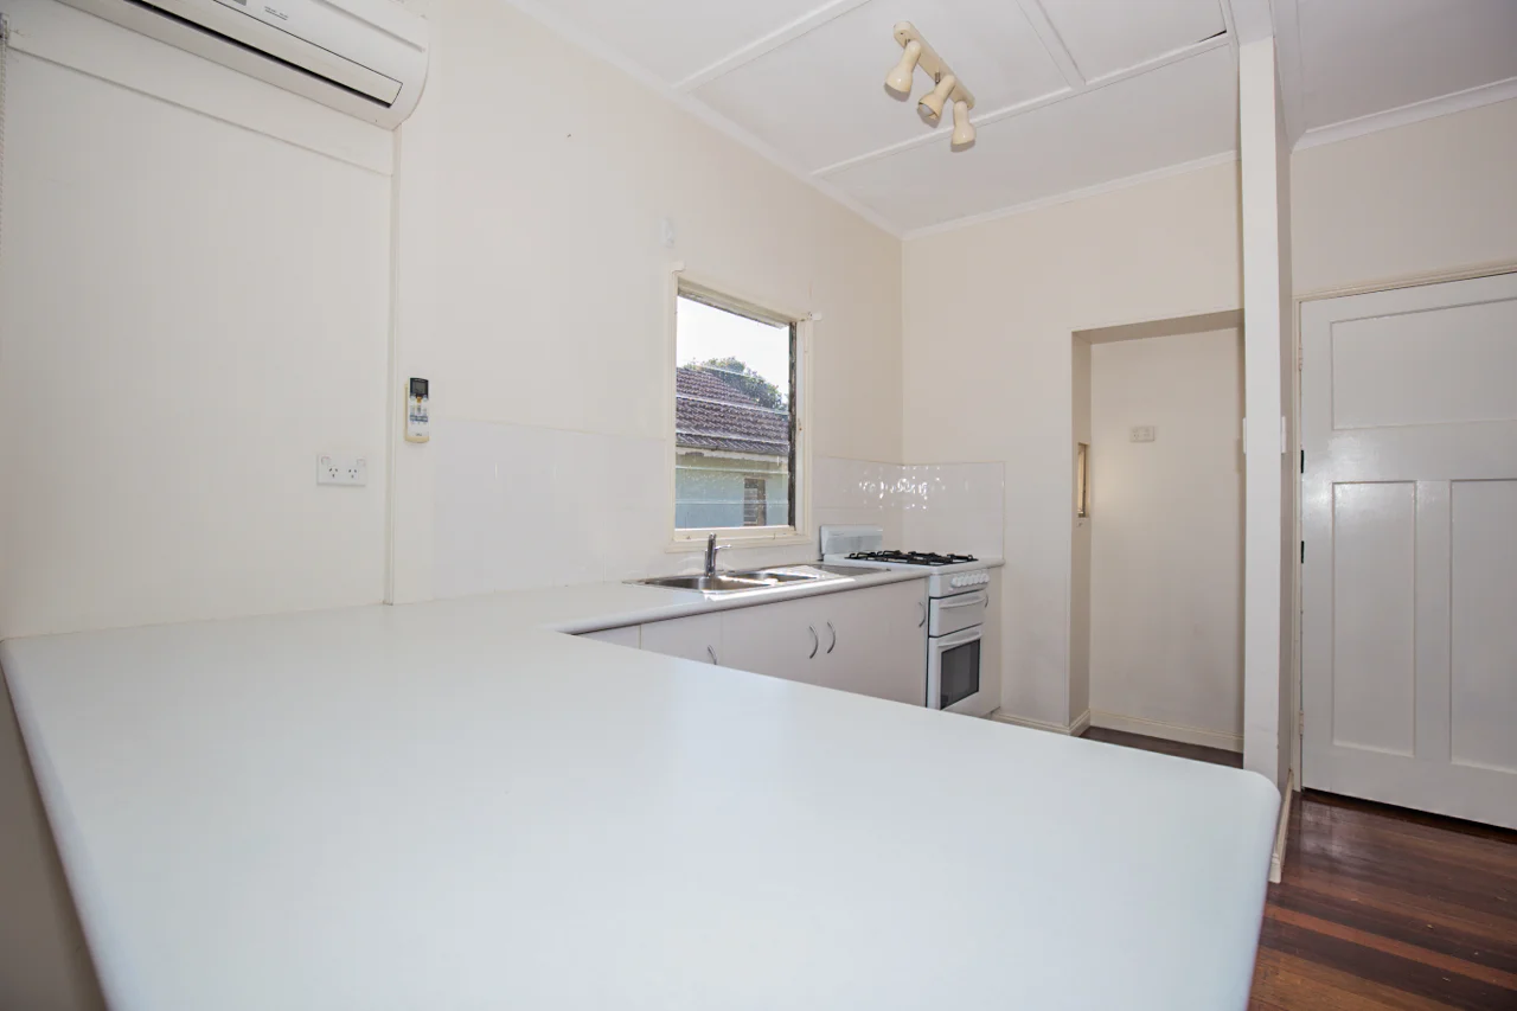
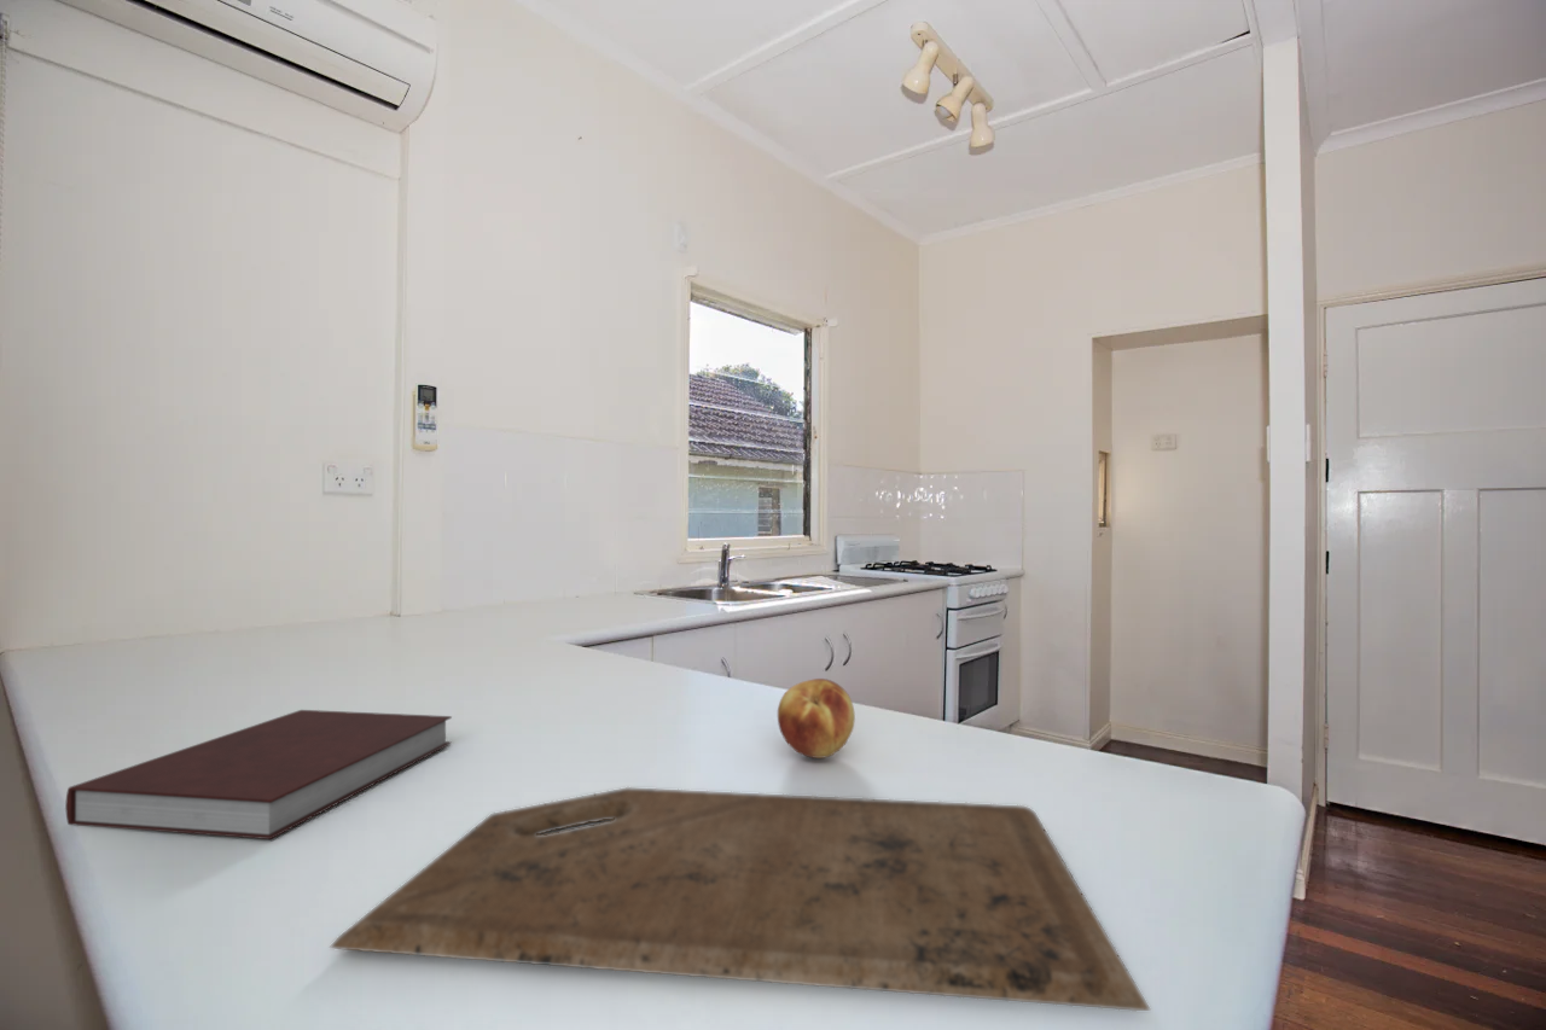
+ fruit [777,677,856,760]
+ notebook [64,709,453,840]
+ cutting board [329,786,1152,1012]
